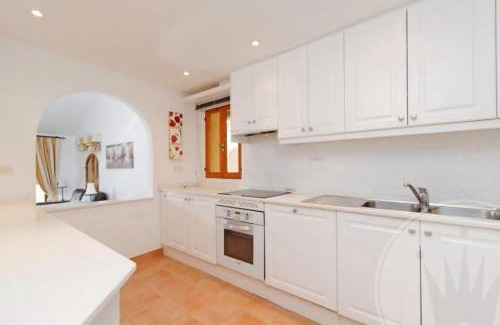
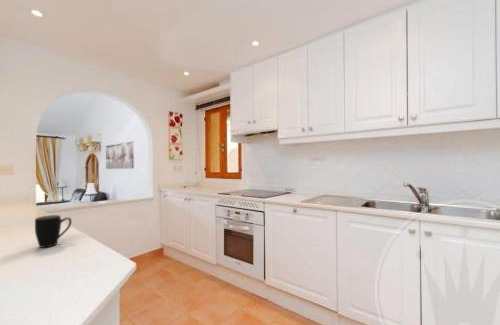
+ mug [34,214,73,249]
